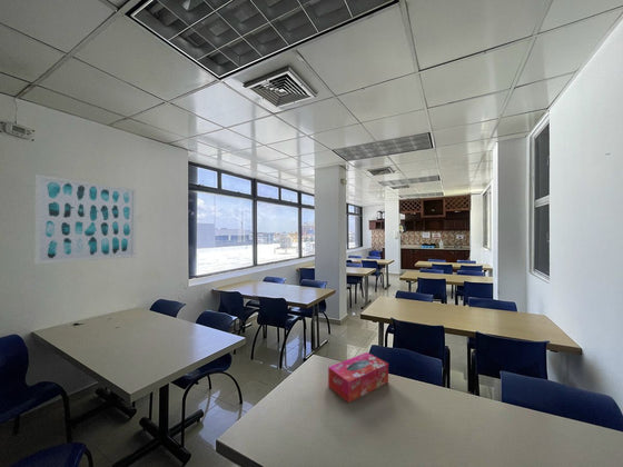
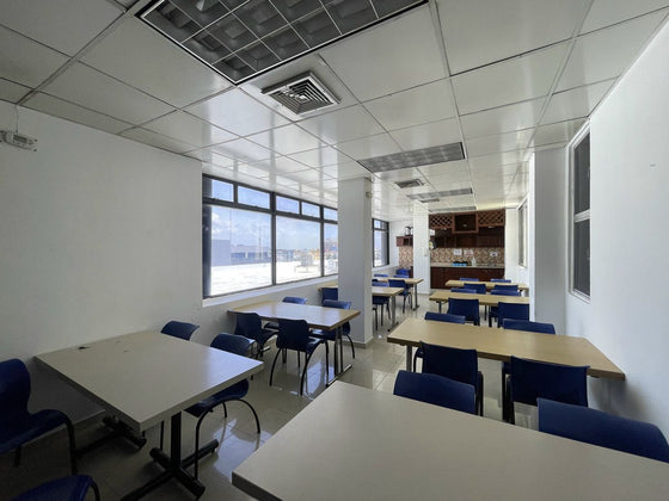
- wall art [33,173,137,266]
- tissue box [327,351,389,404]
